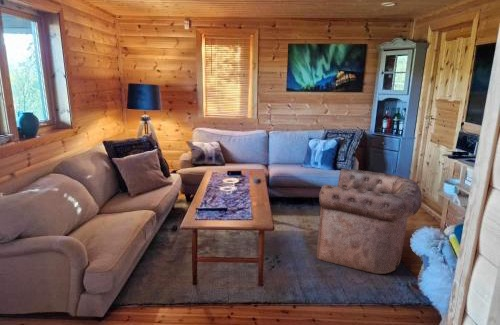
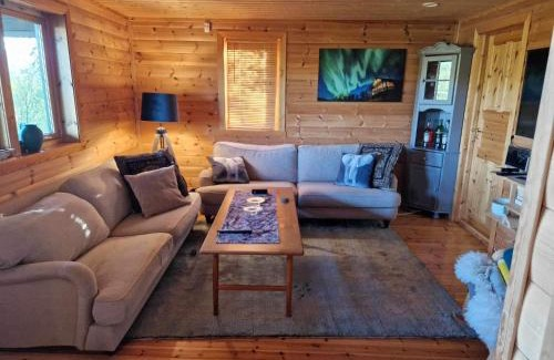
- armchair [316,168,423,275]
